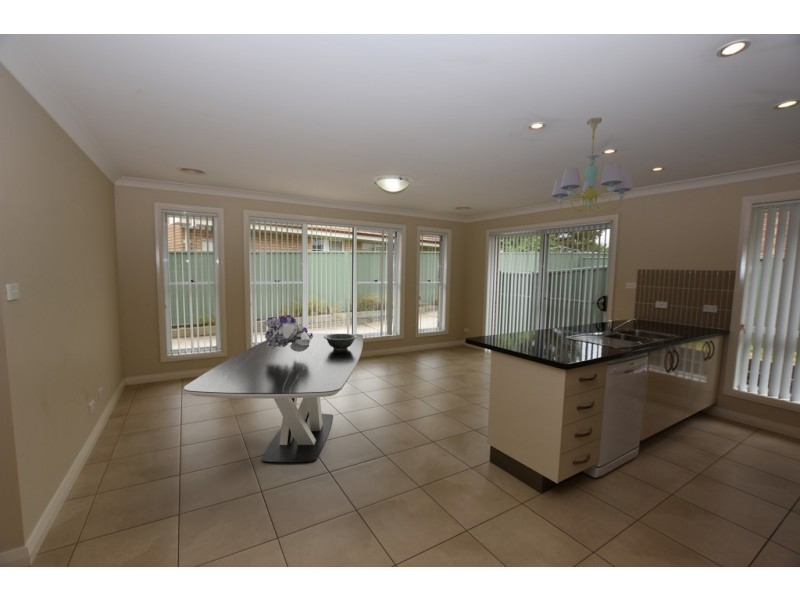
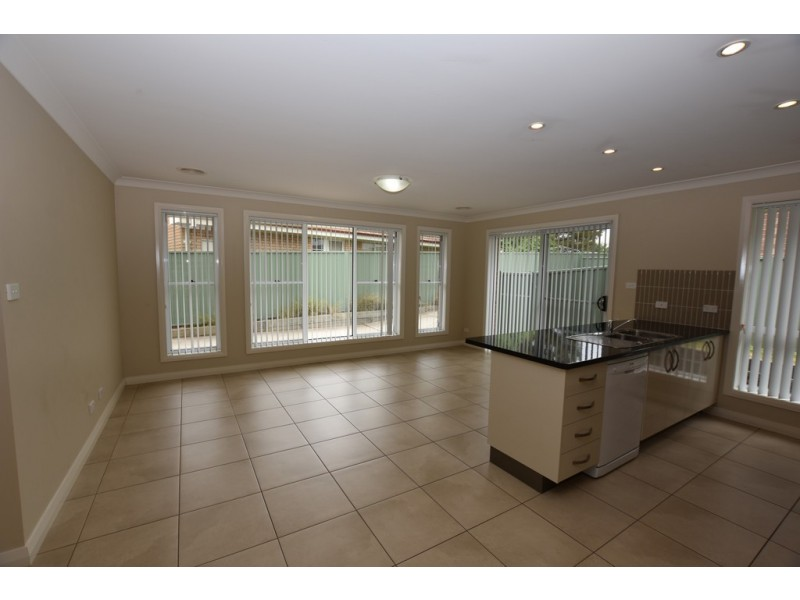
- dining table [183,332,364,464]
- bouquet [262,314,313,352]
- chandelier [551,116,634,216]
- decorative bowl [324,333,357,350]
